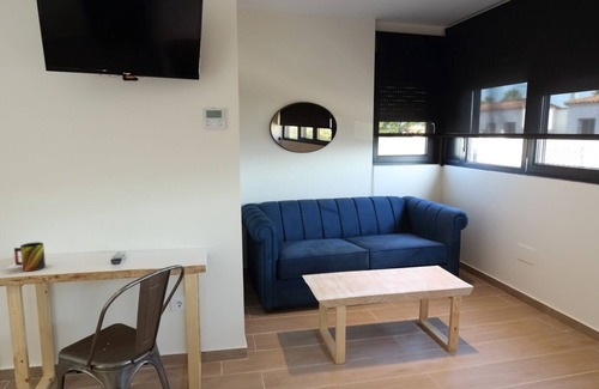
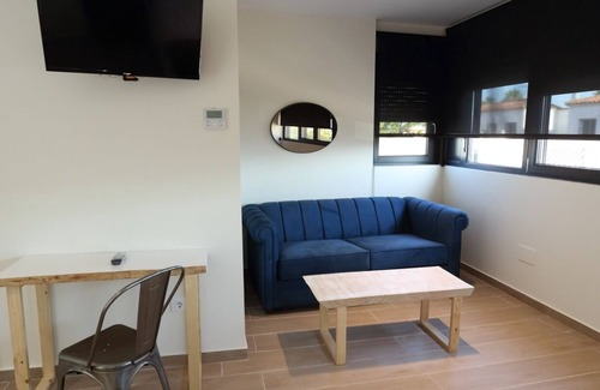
- mug [13,241,47,273]
